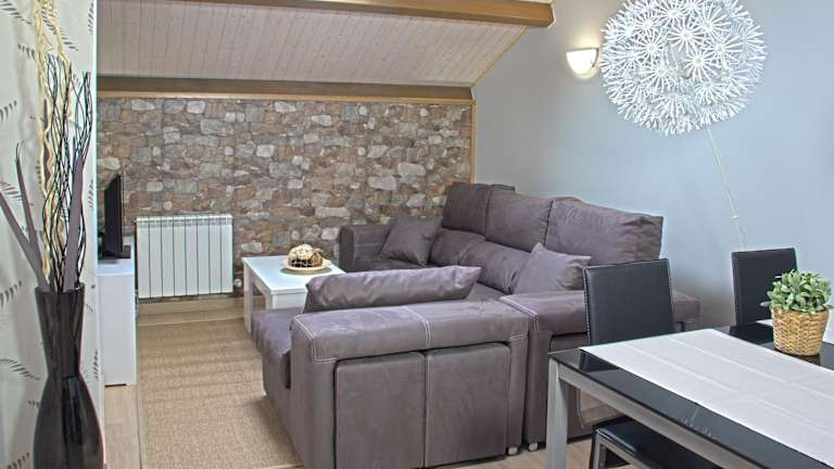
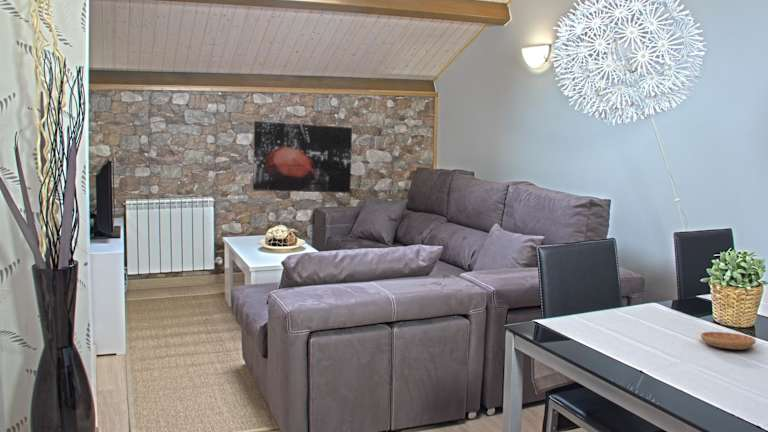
+ saucer [700,331,757,350]
+ wall art [252,120,353,194]
